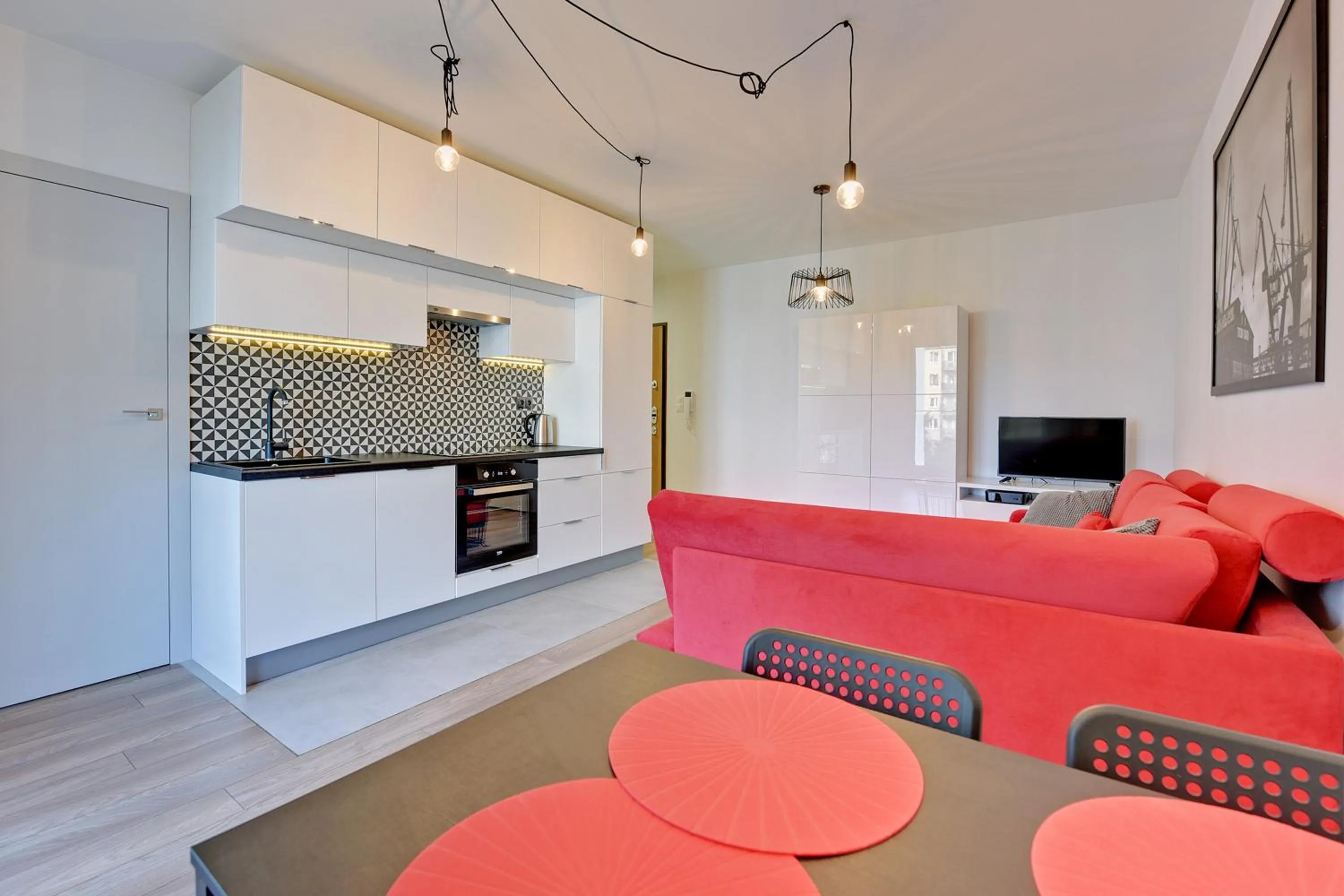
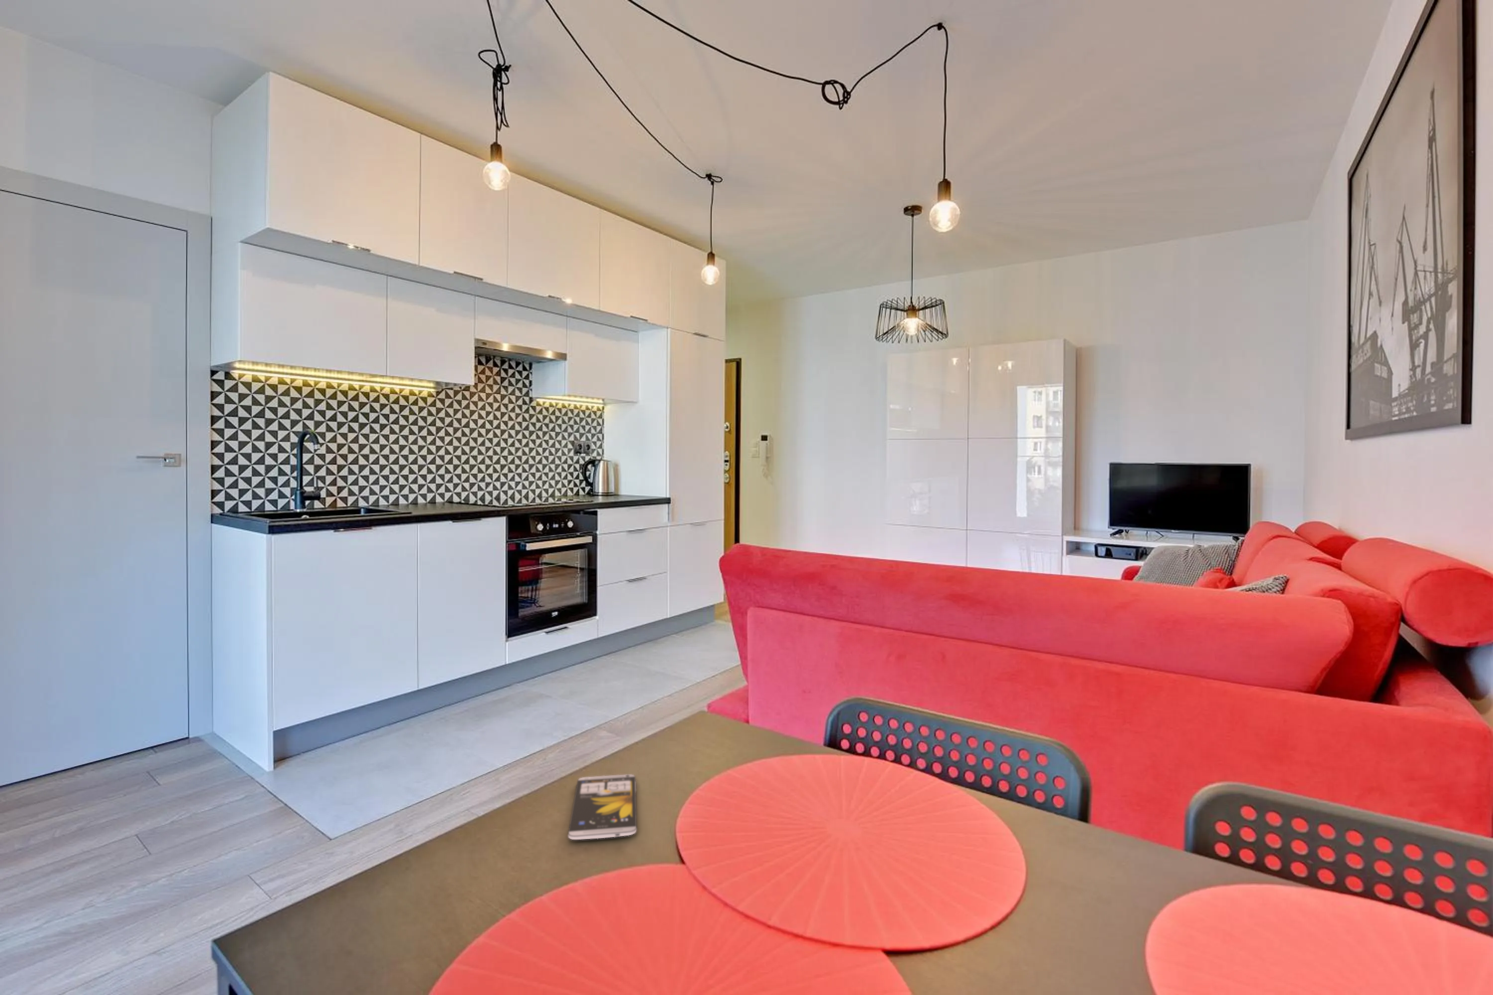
+ smartphone [568,774,637,841]
